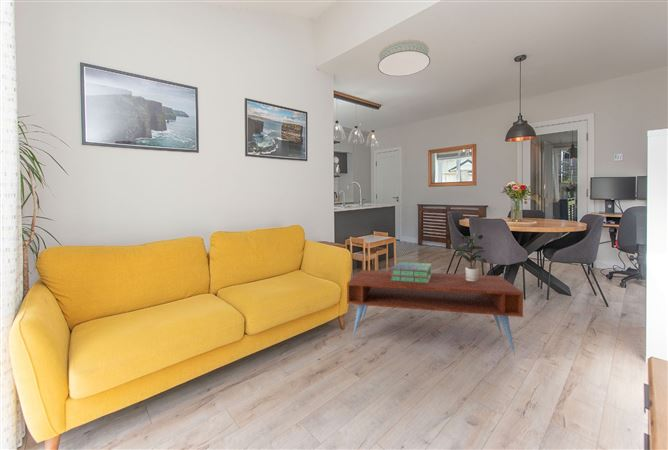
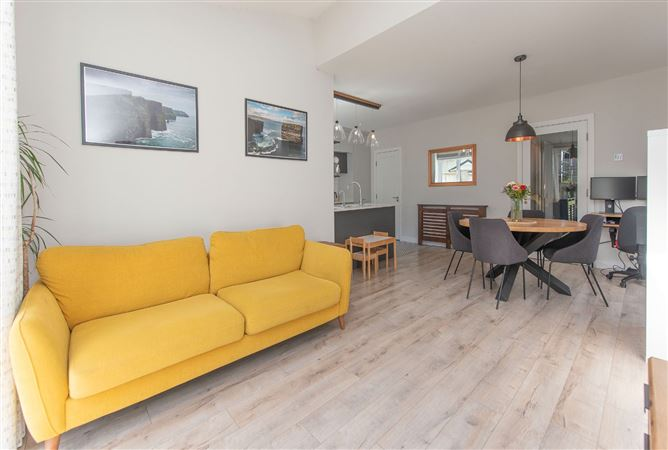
- coffee table [346,269,524,357]
- ceiling light [377,39,431,77]
- potted plant [454,233,487,281]
- stack of books [391,261,433,283]
